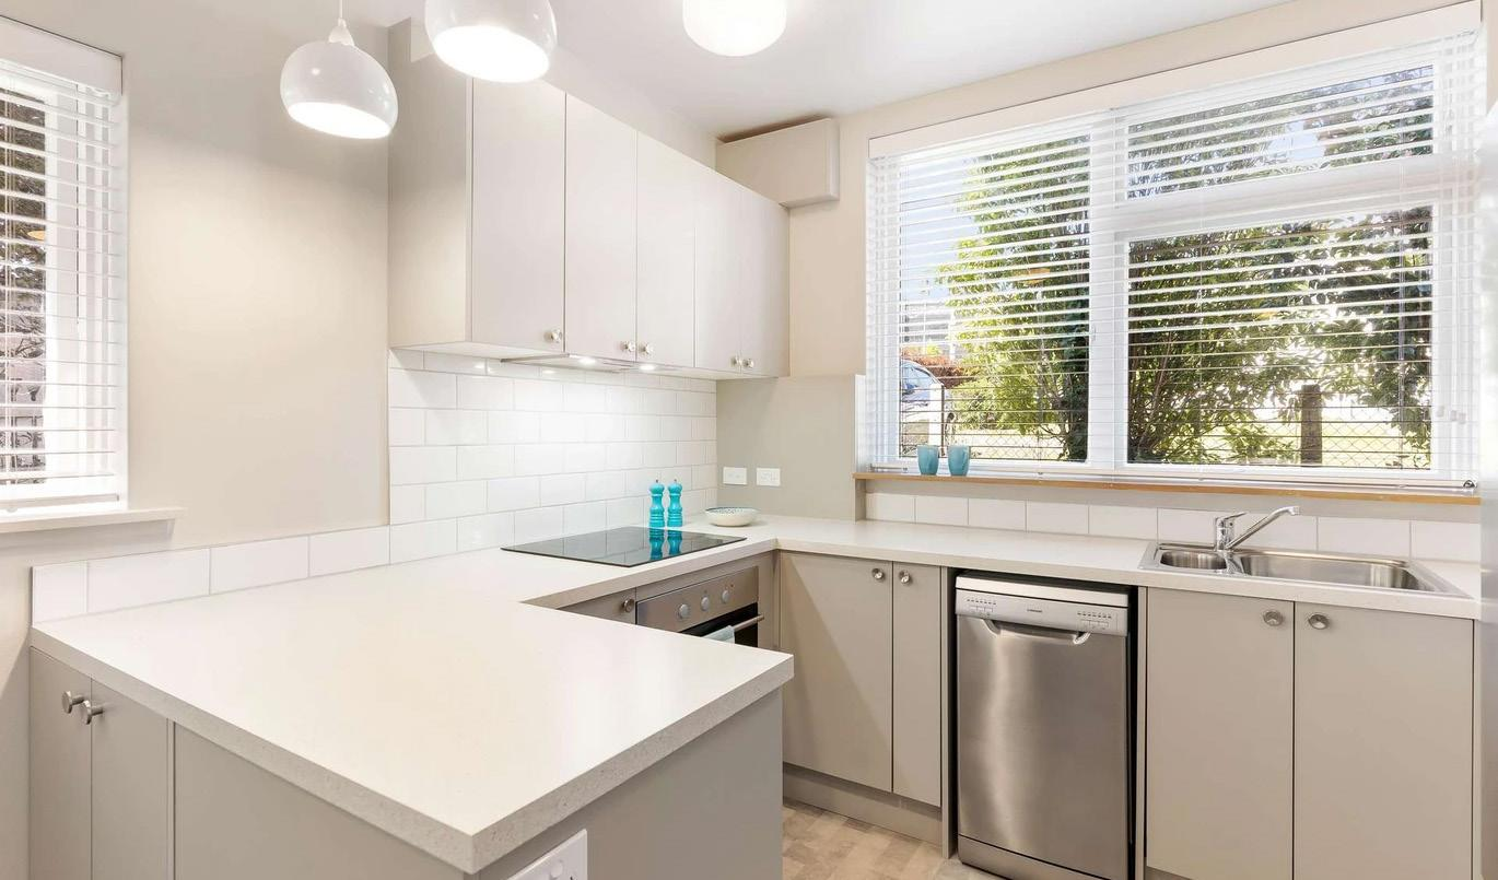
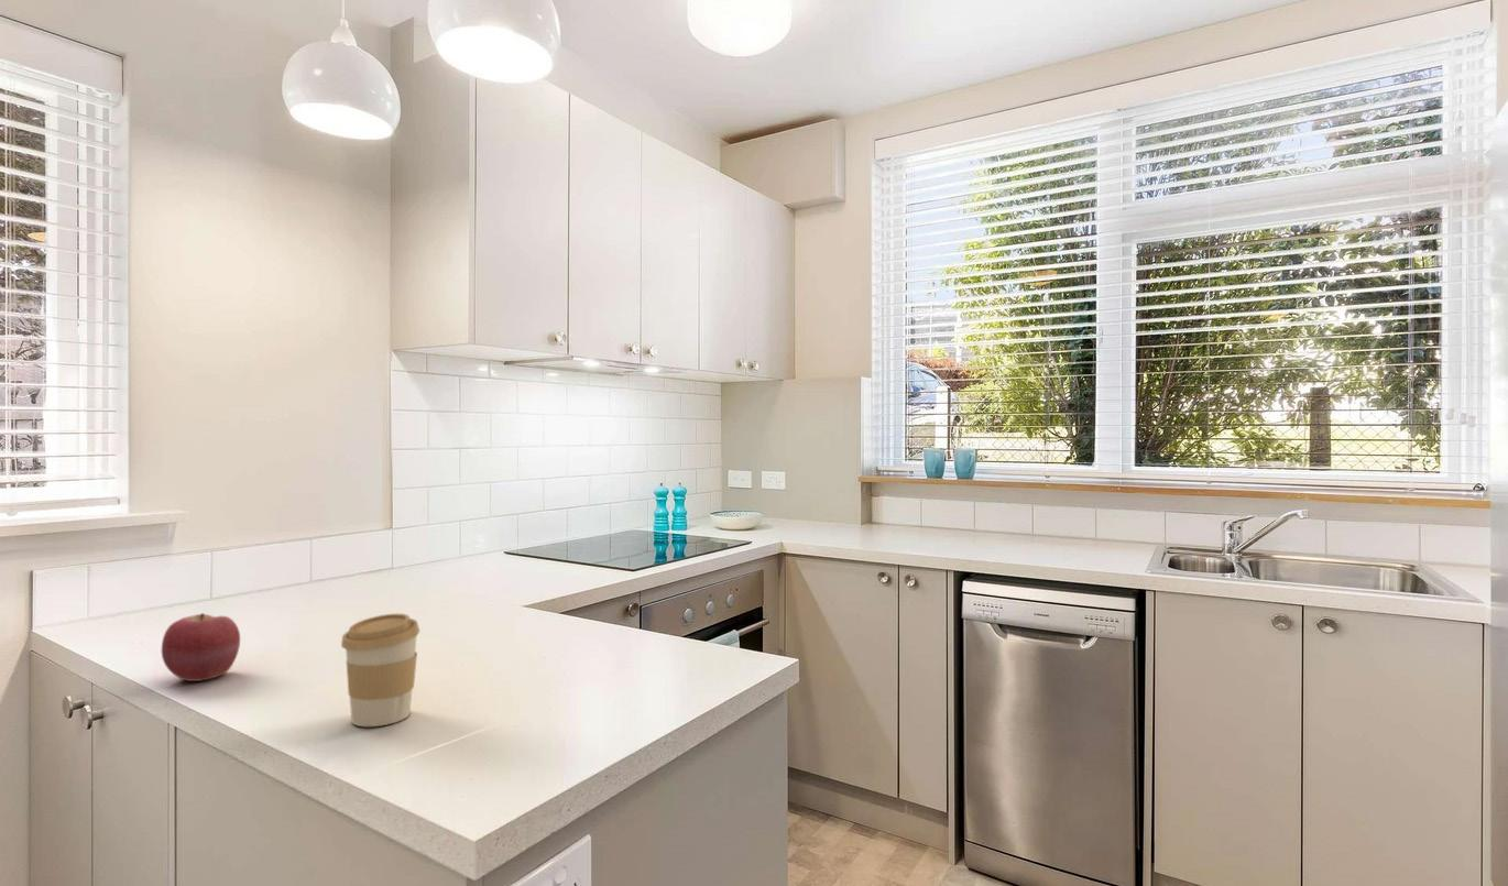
+ coffee cup [340,613,420,728]
+ apple [161,612,241,682]
